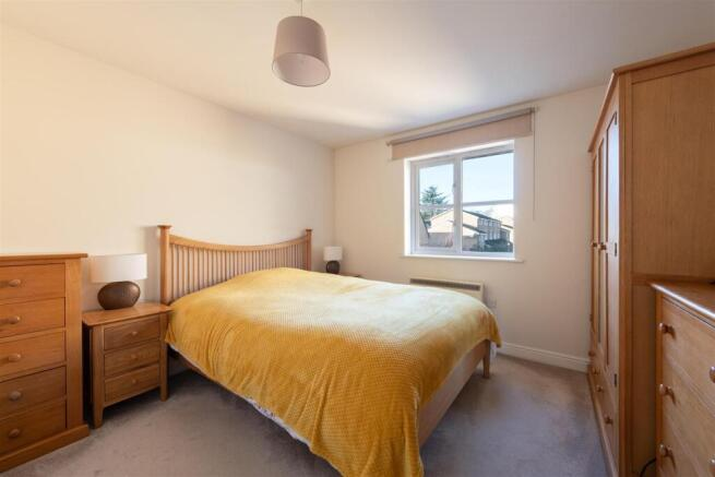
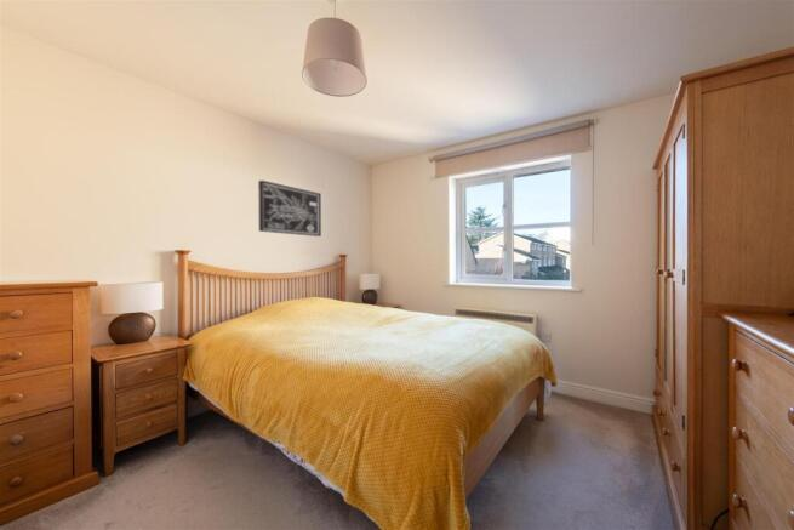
+ wall art [257,179,322,238]
